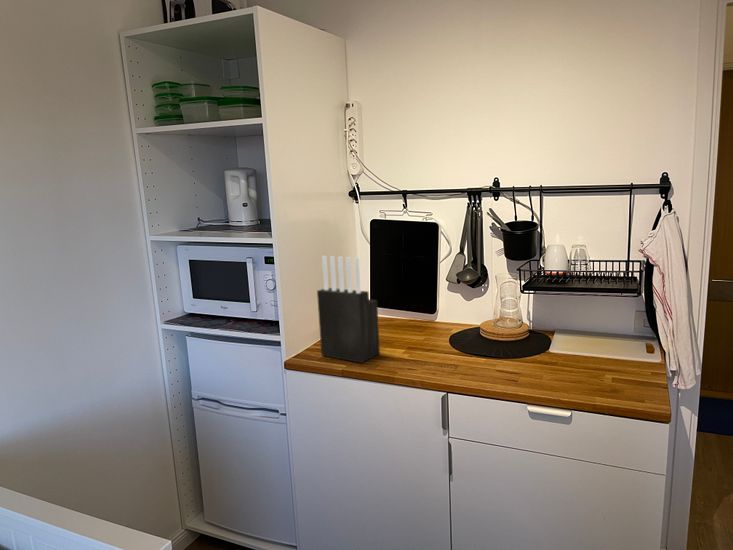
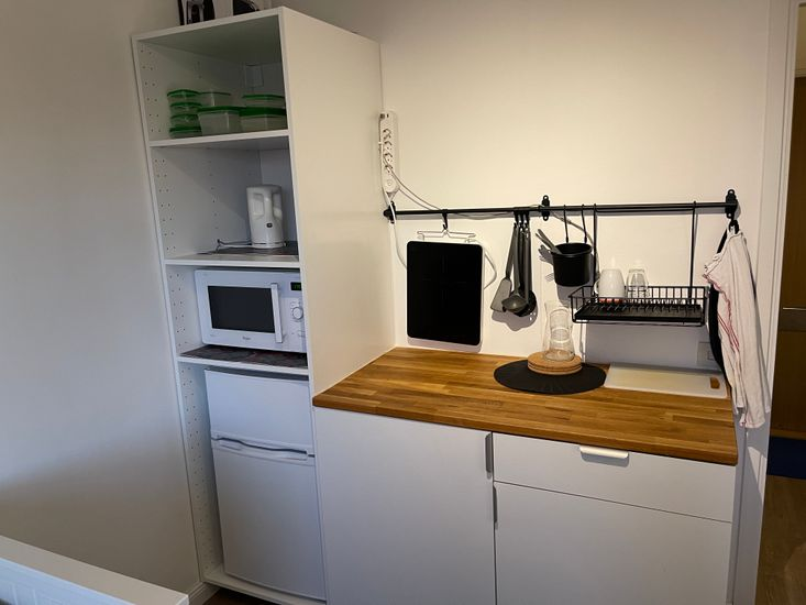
- knife block [316,255,381,364]
